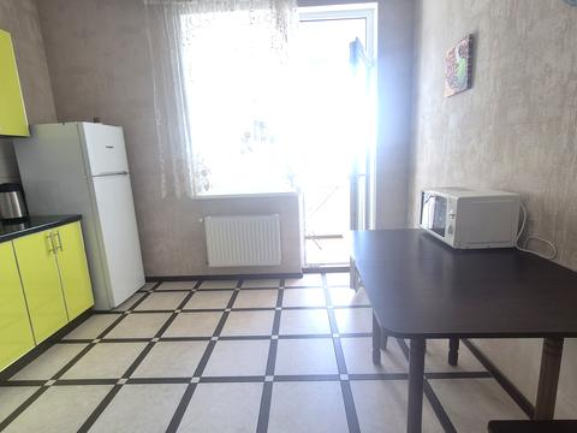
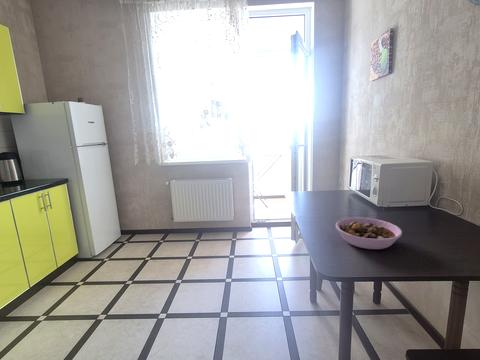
+ bowl [335,216,403,250]
